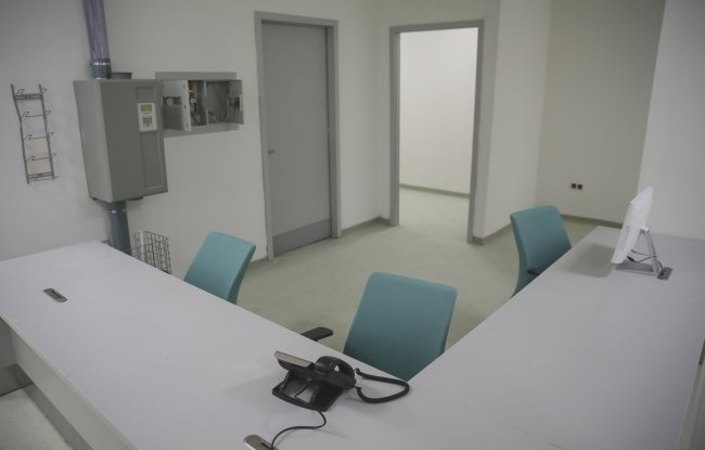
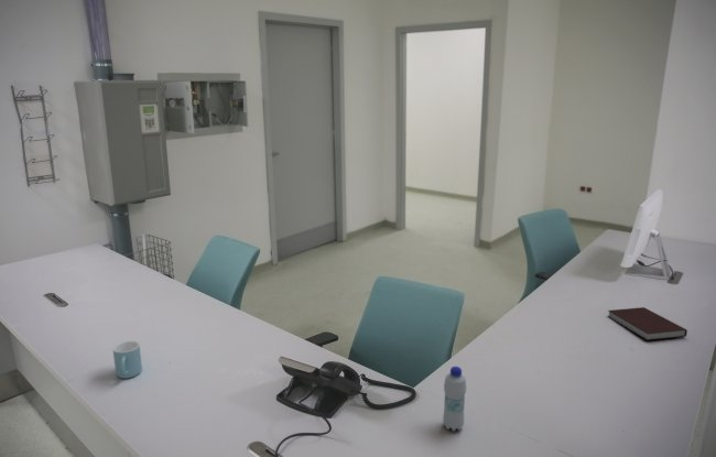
+ notebook [607,306,688,341]
+ mug [111,340,143,380]
+ bottle [442,366,467,432]
